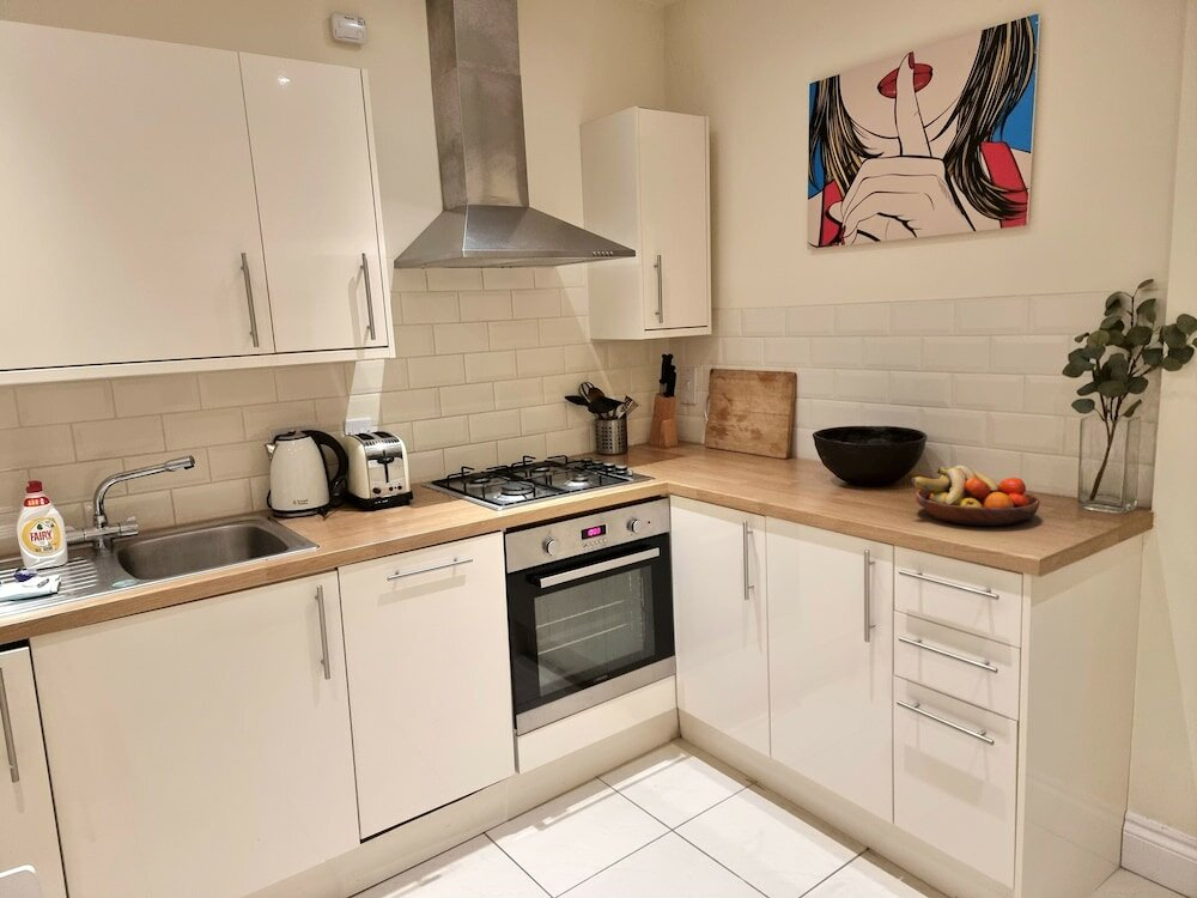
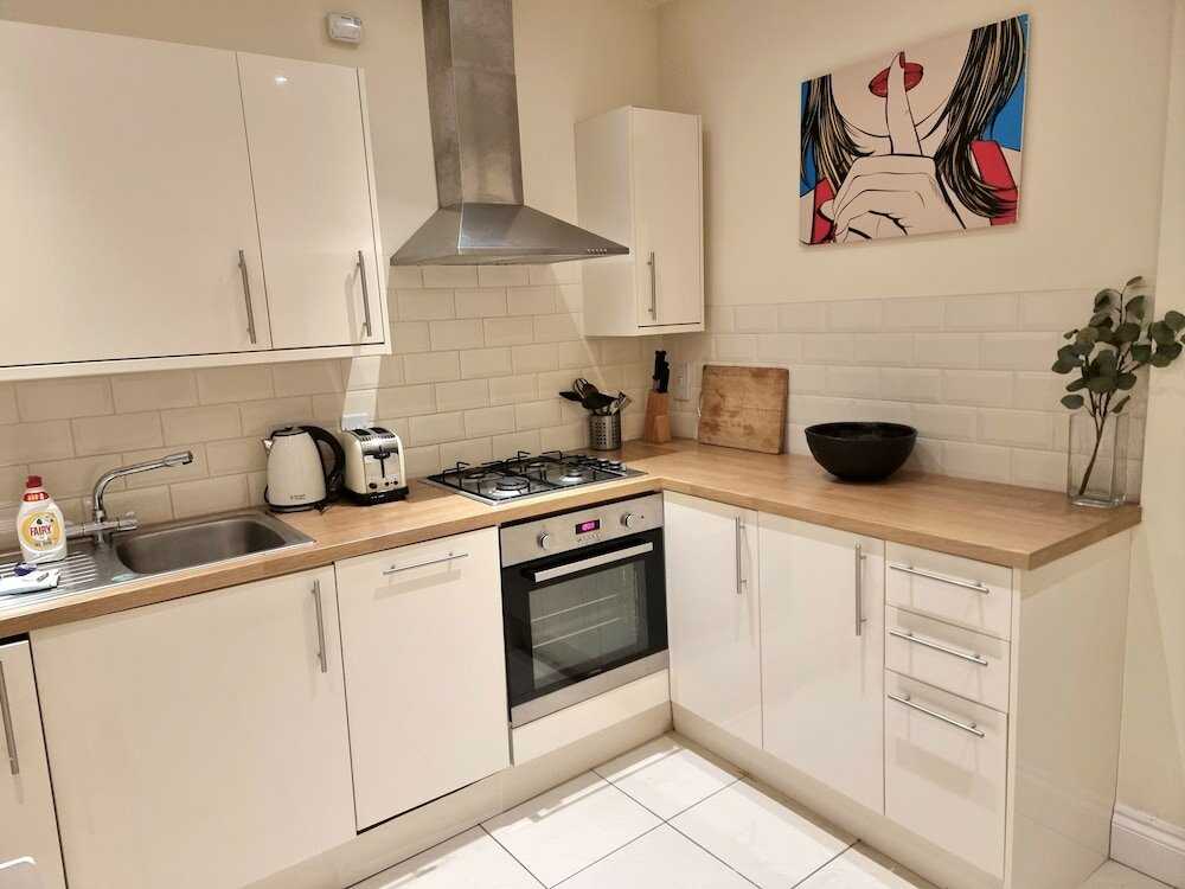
- fruit bowl [911,465,1040,527]
